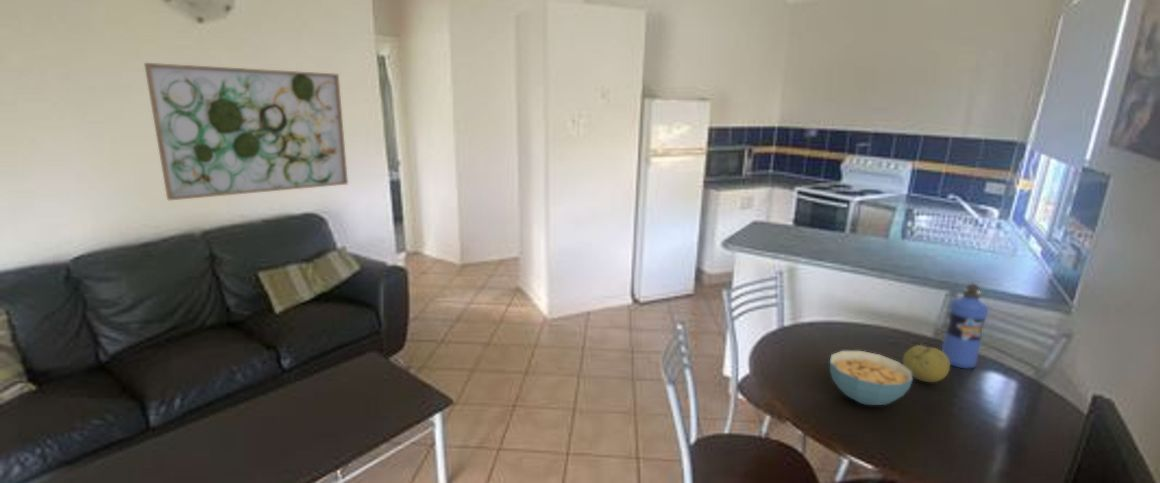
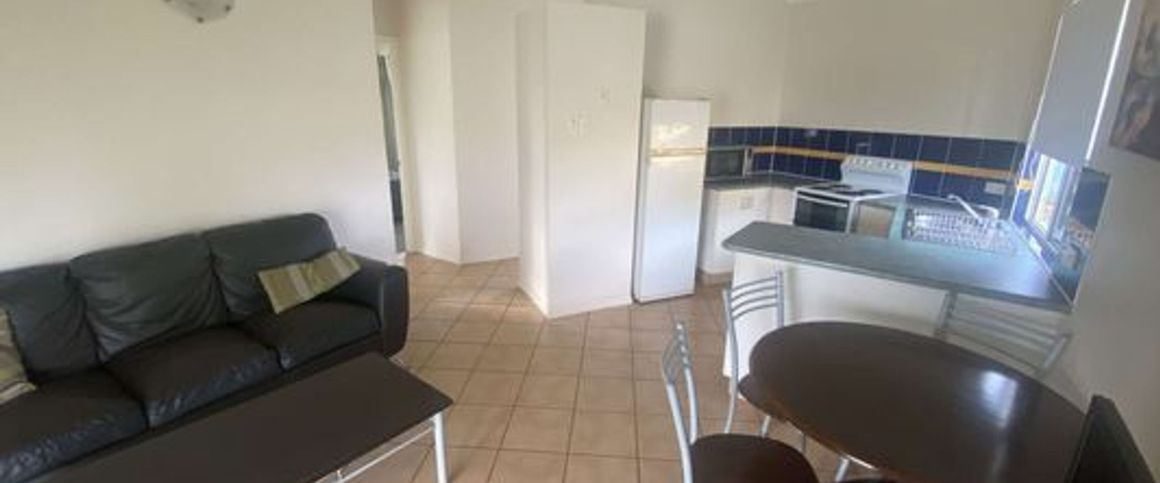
- fruit [901,344,951,383]
- water bottle [941,283,990,370]
- cereal bowl [829,350,914,406]
- wall art [143,62,349,201]
